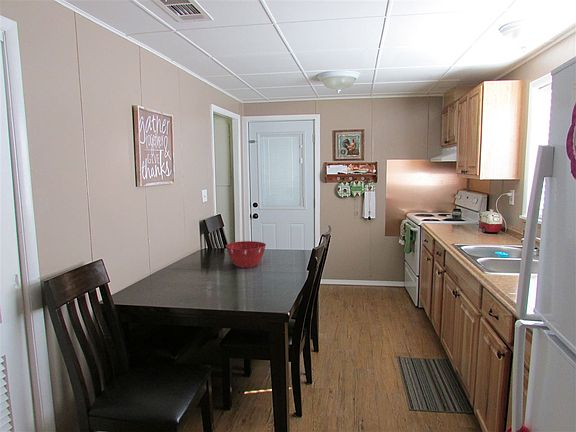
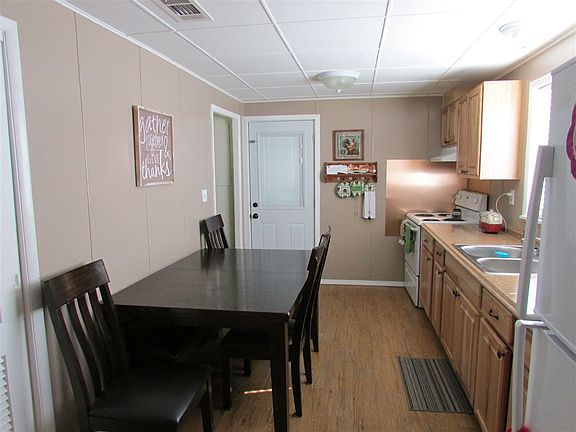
- mixing bowl [225,240,267,269]
